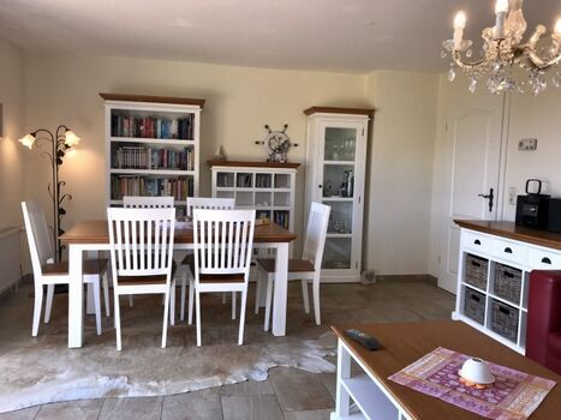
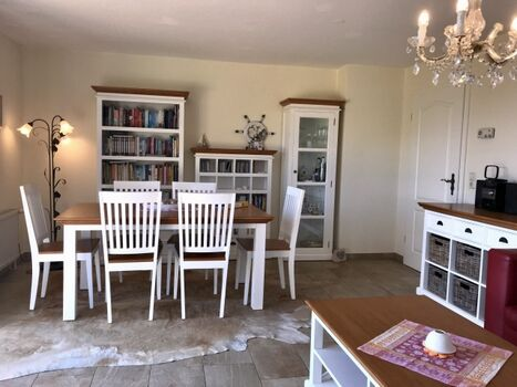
- remote control [341,328,380,350]
